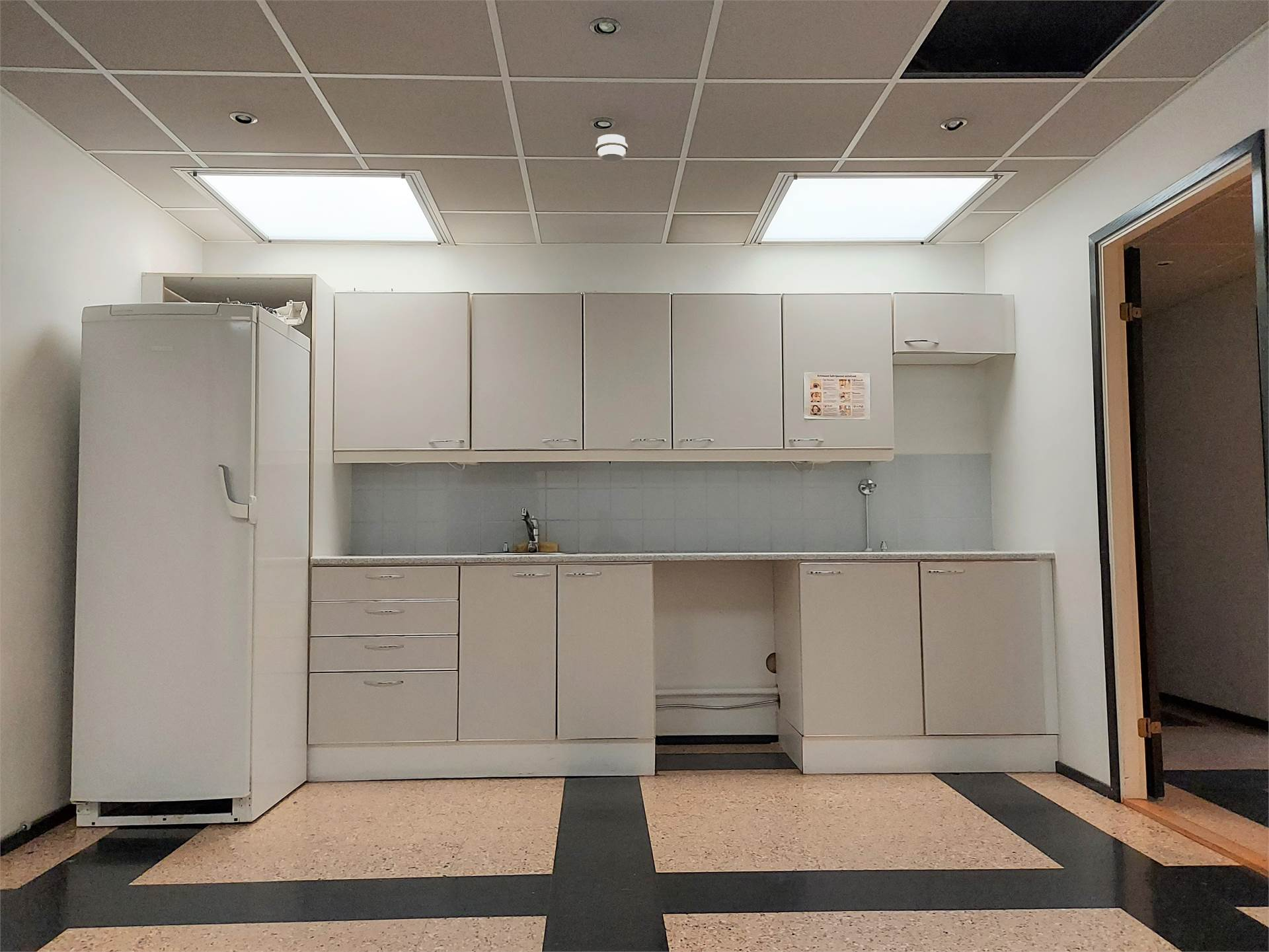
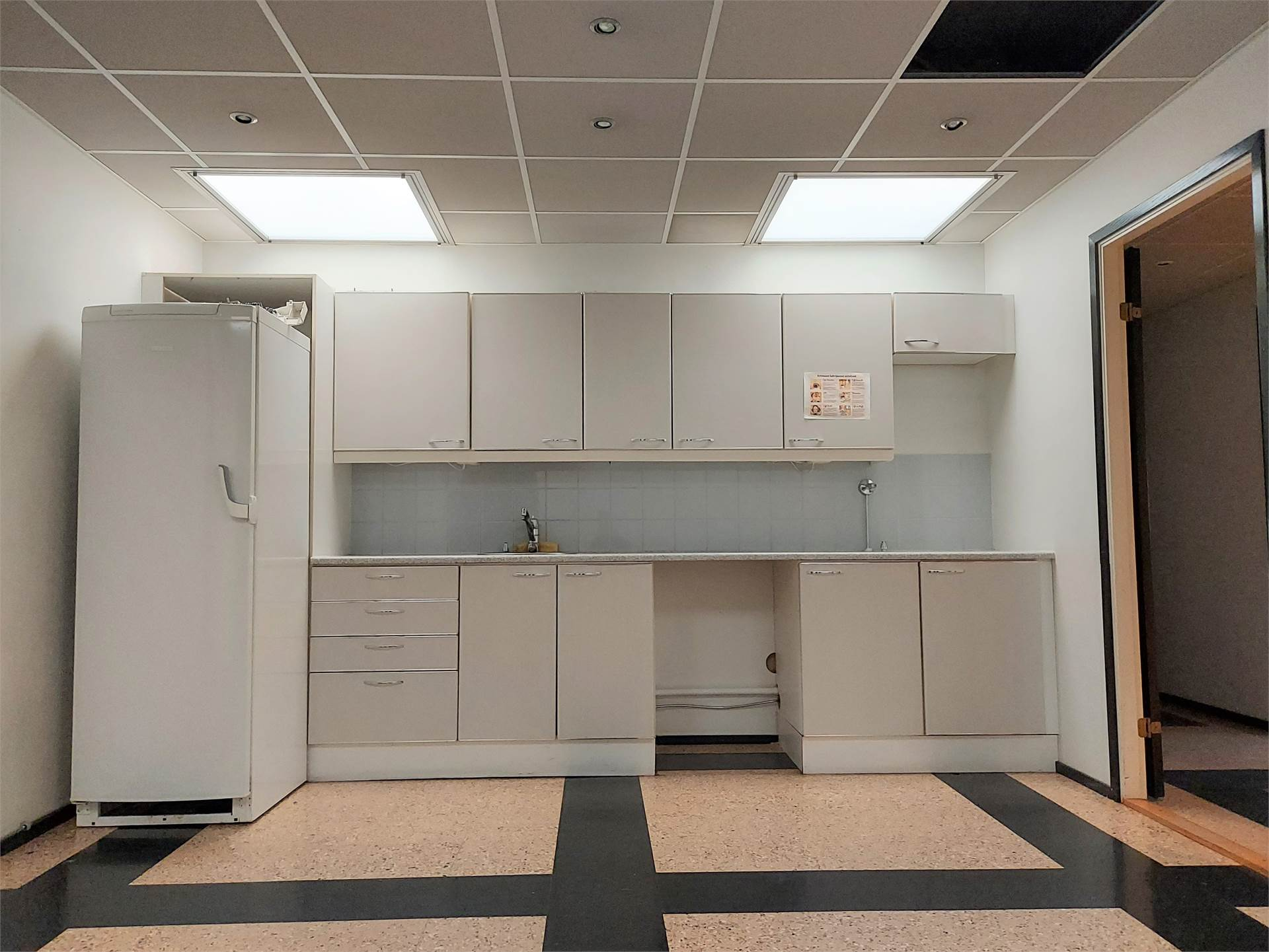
- smoke detector [595,133,629,163]
